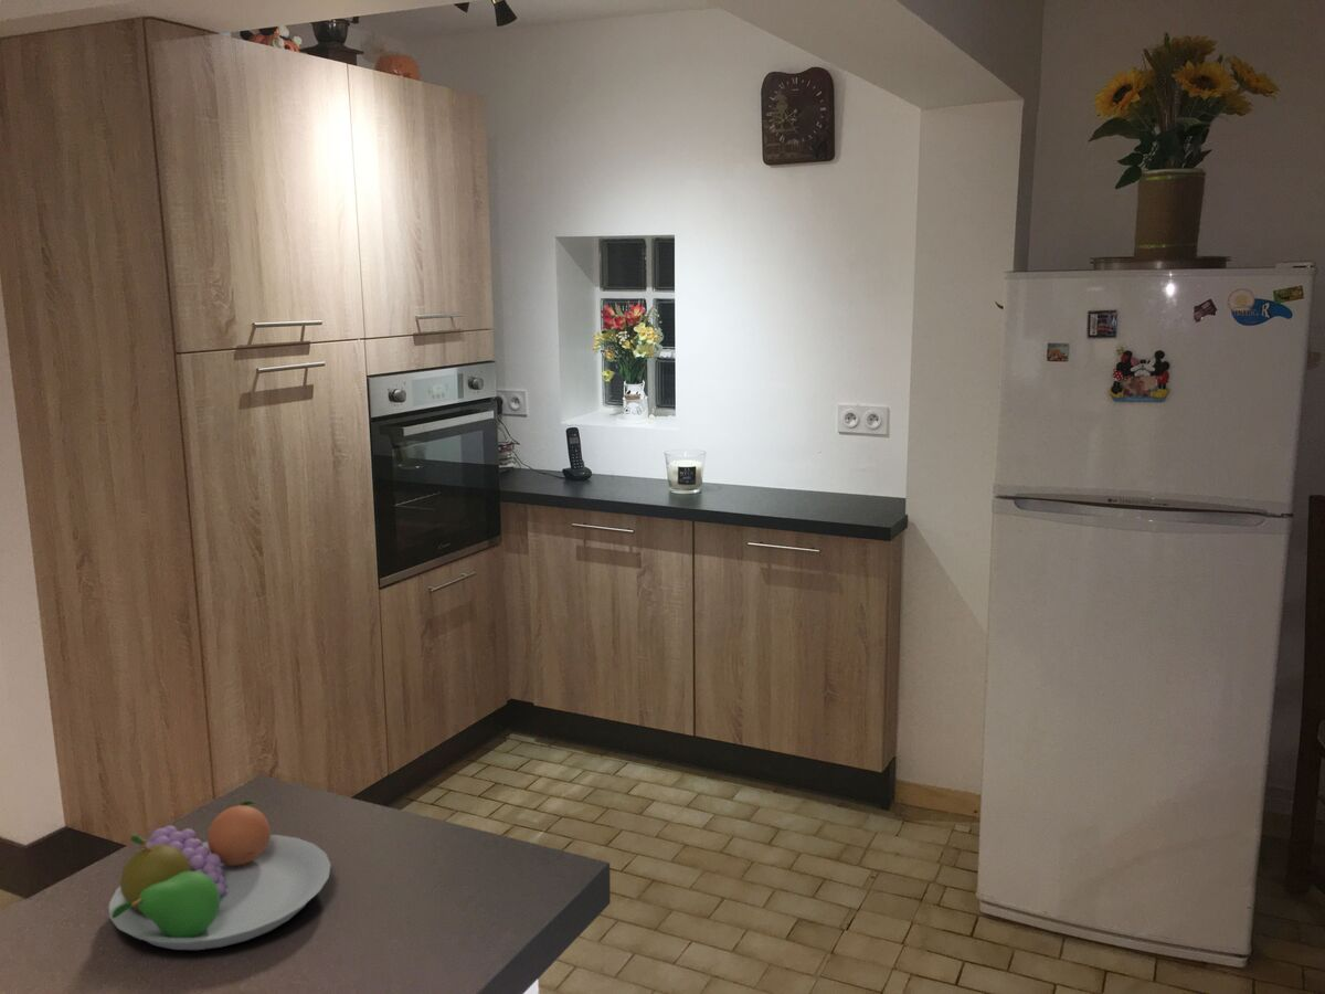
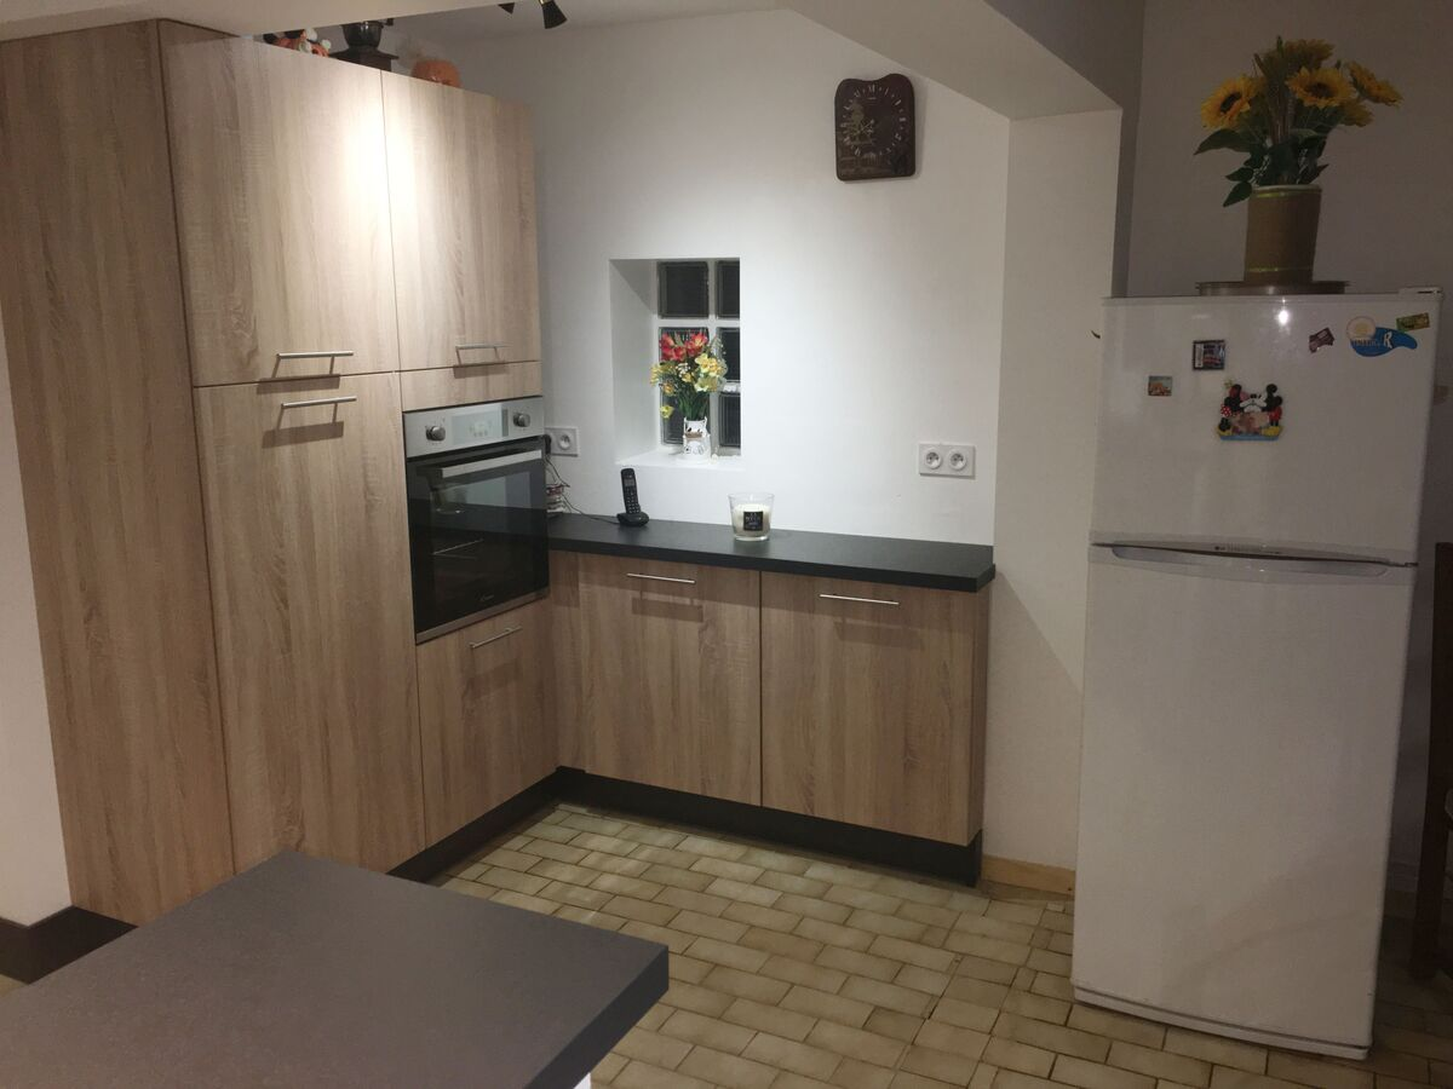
- fruit bowl [108,800,332,951]
